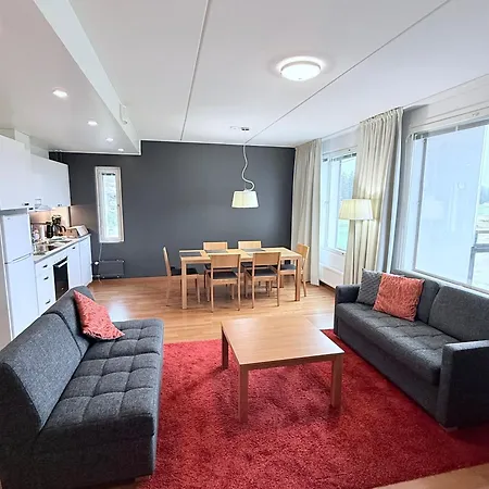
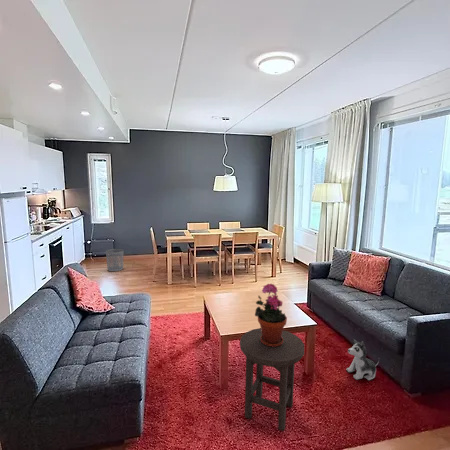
+ stool [239,327,306,432]
+ potted plant [254,283,288,347]
+ waste bin [105,248,125,272]
+ plush toy [346,338,380,381]
